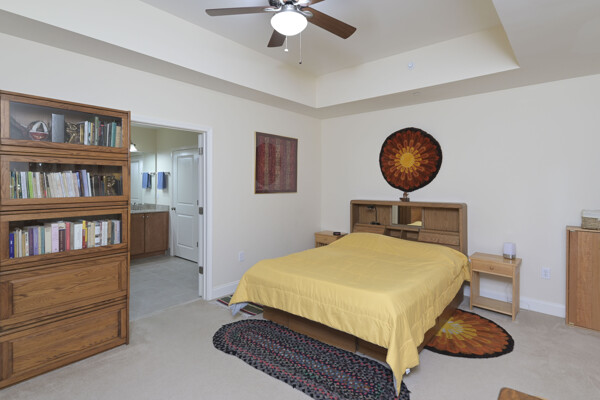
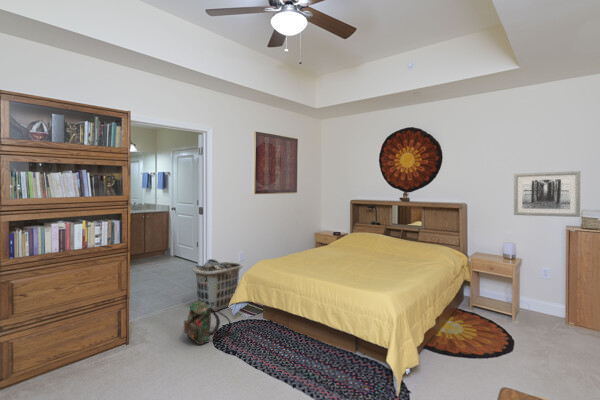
+ wall art [513,170,581,218]
+ clothes hamper [191,258,244,311]
+ backpack [183,301,234,345]
